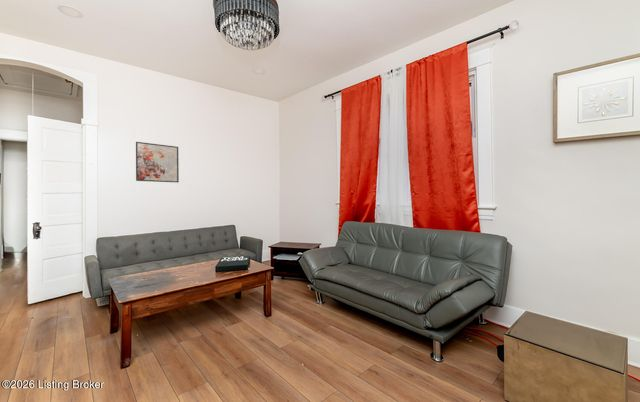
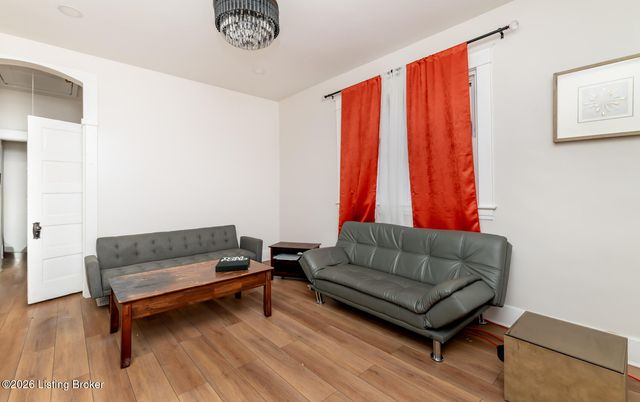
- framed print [135,141,180,183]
